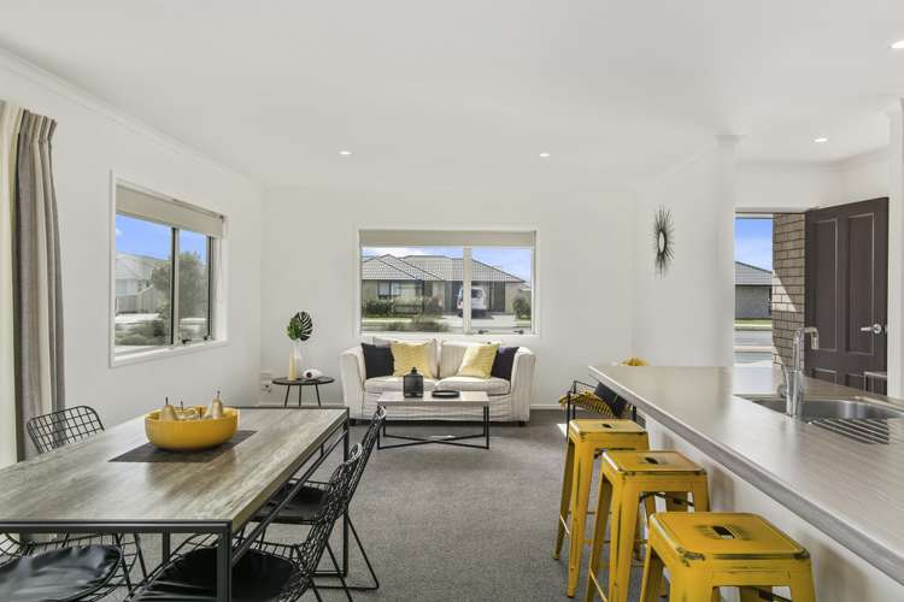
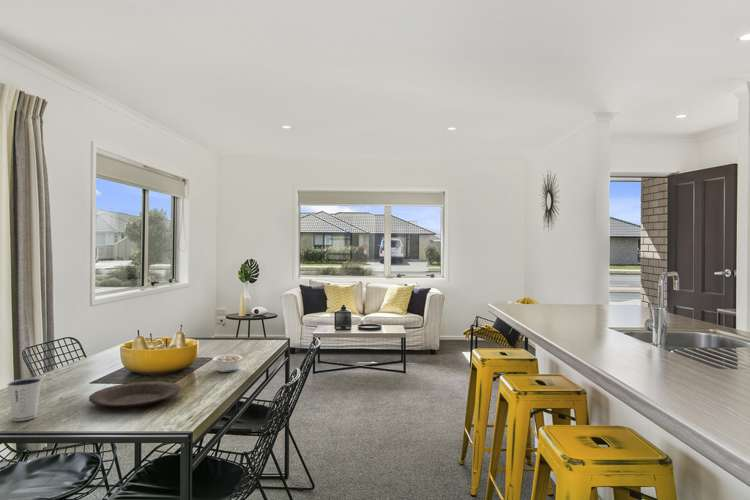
+ legume [211,354,244,373]
+ dixie cup [6,377,43,422]
+ plate [88,380,182,409]
